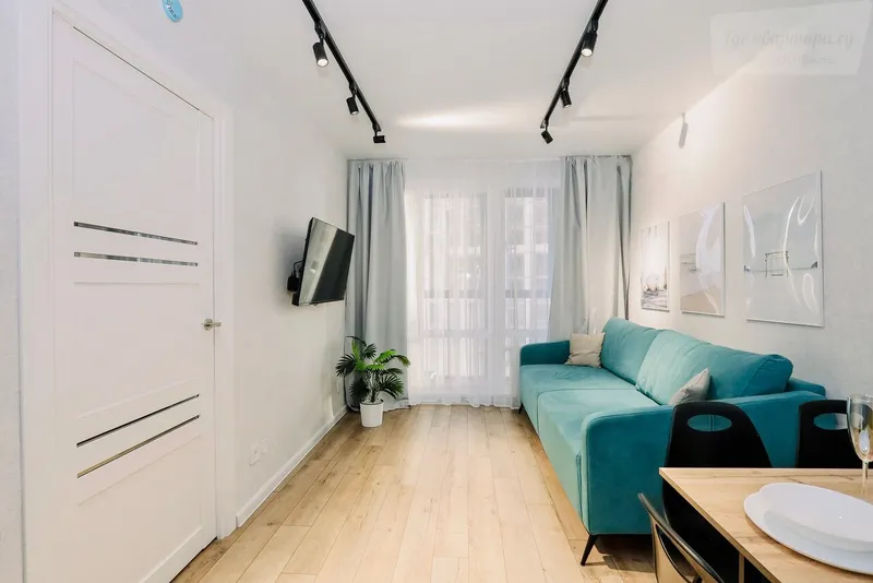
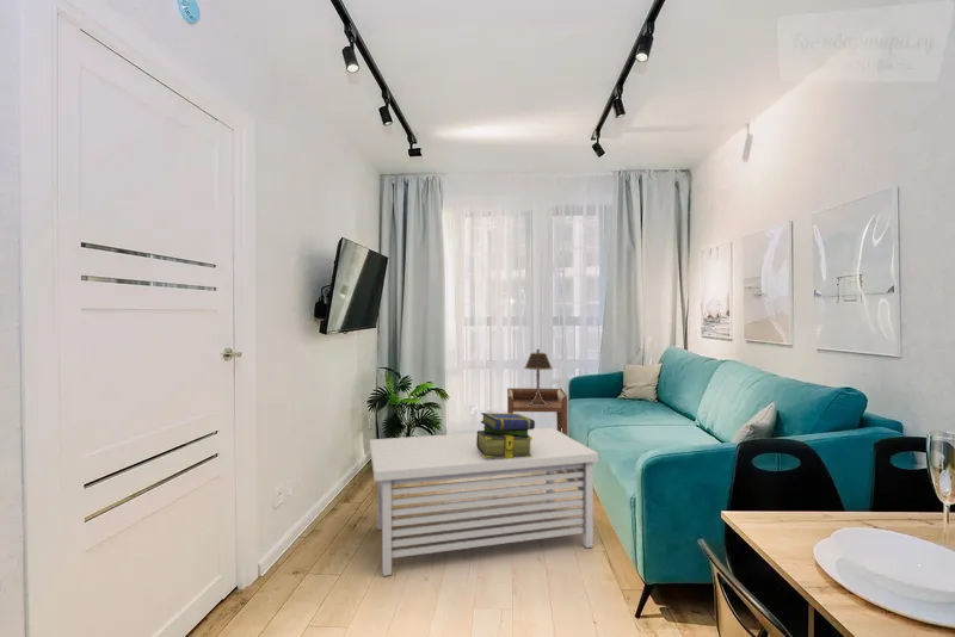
+ stack of books [476,412,536,459]
+ table lamp [523,348,554,406]
+ side table [506,386,568,437]
+ coffee table [369,427,599,577]
